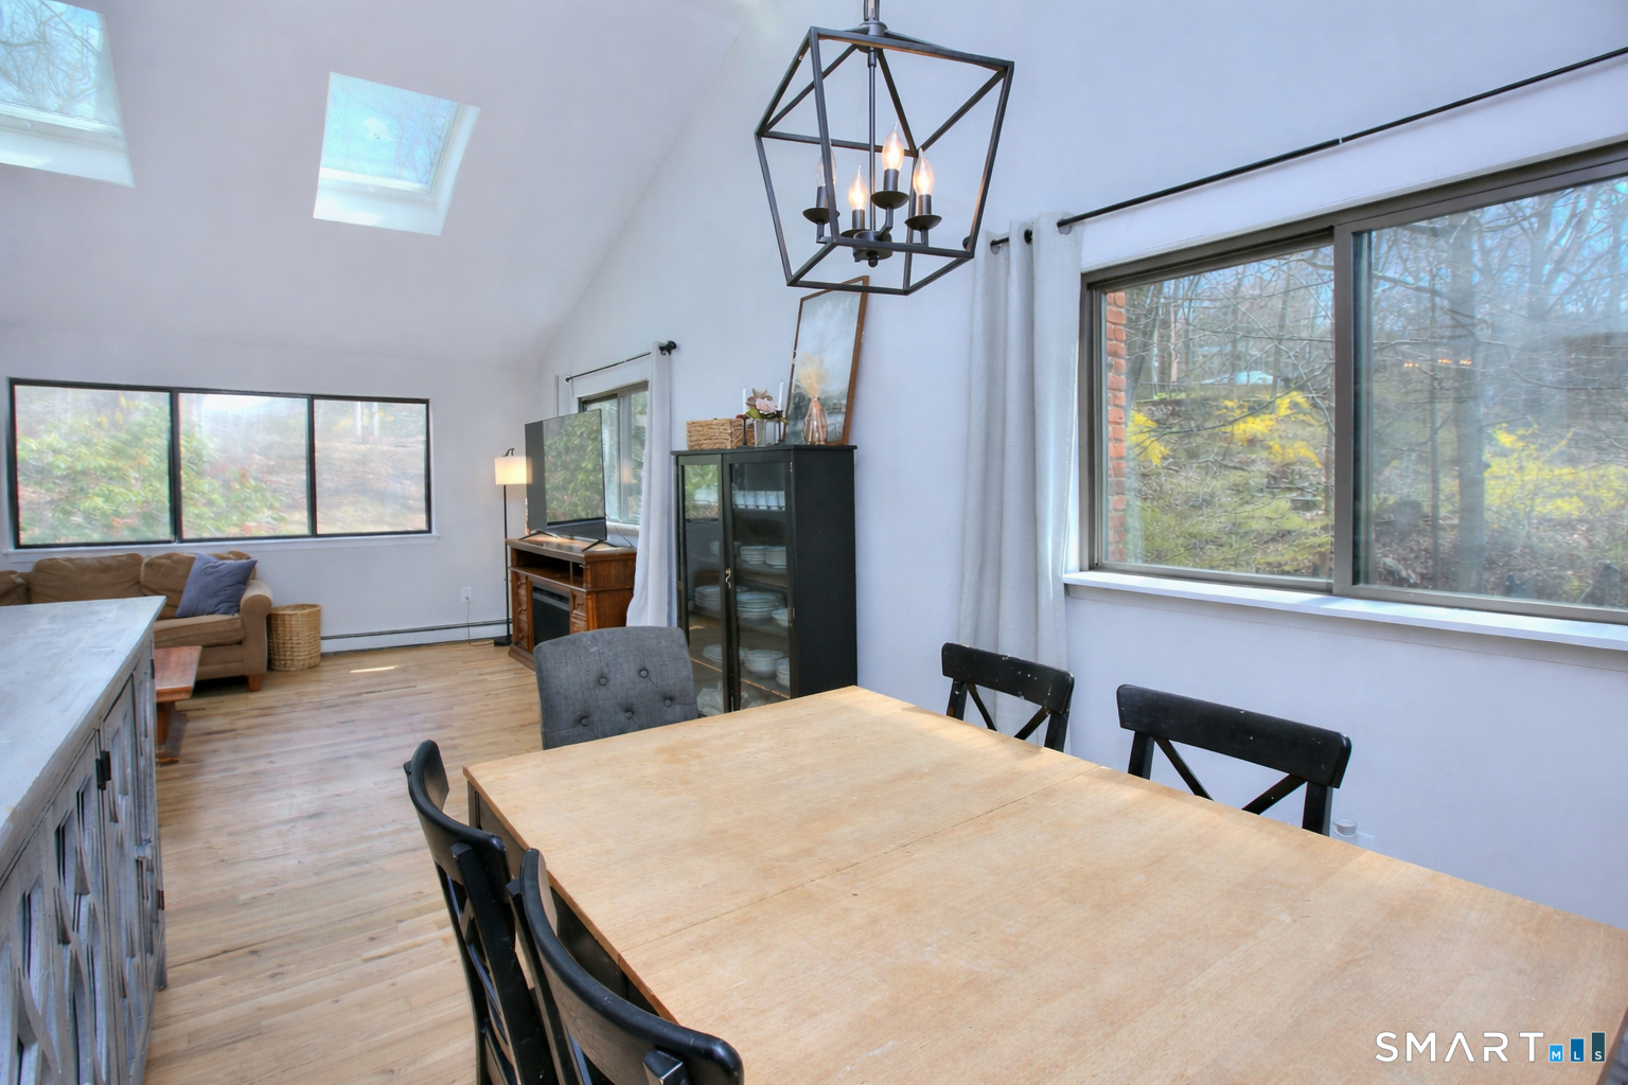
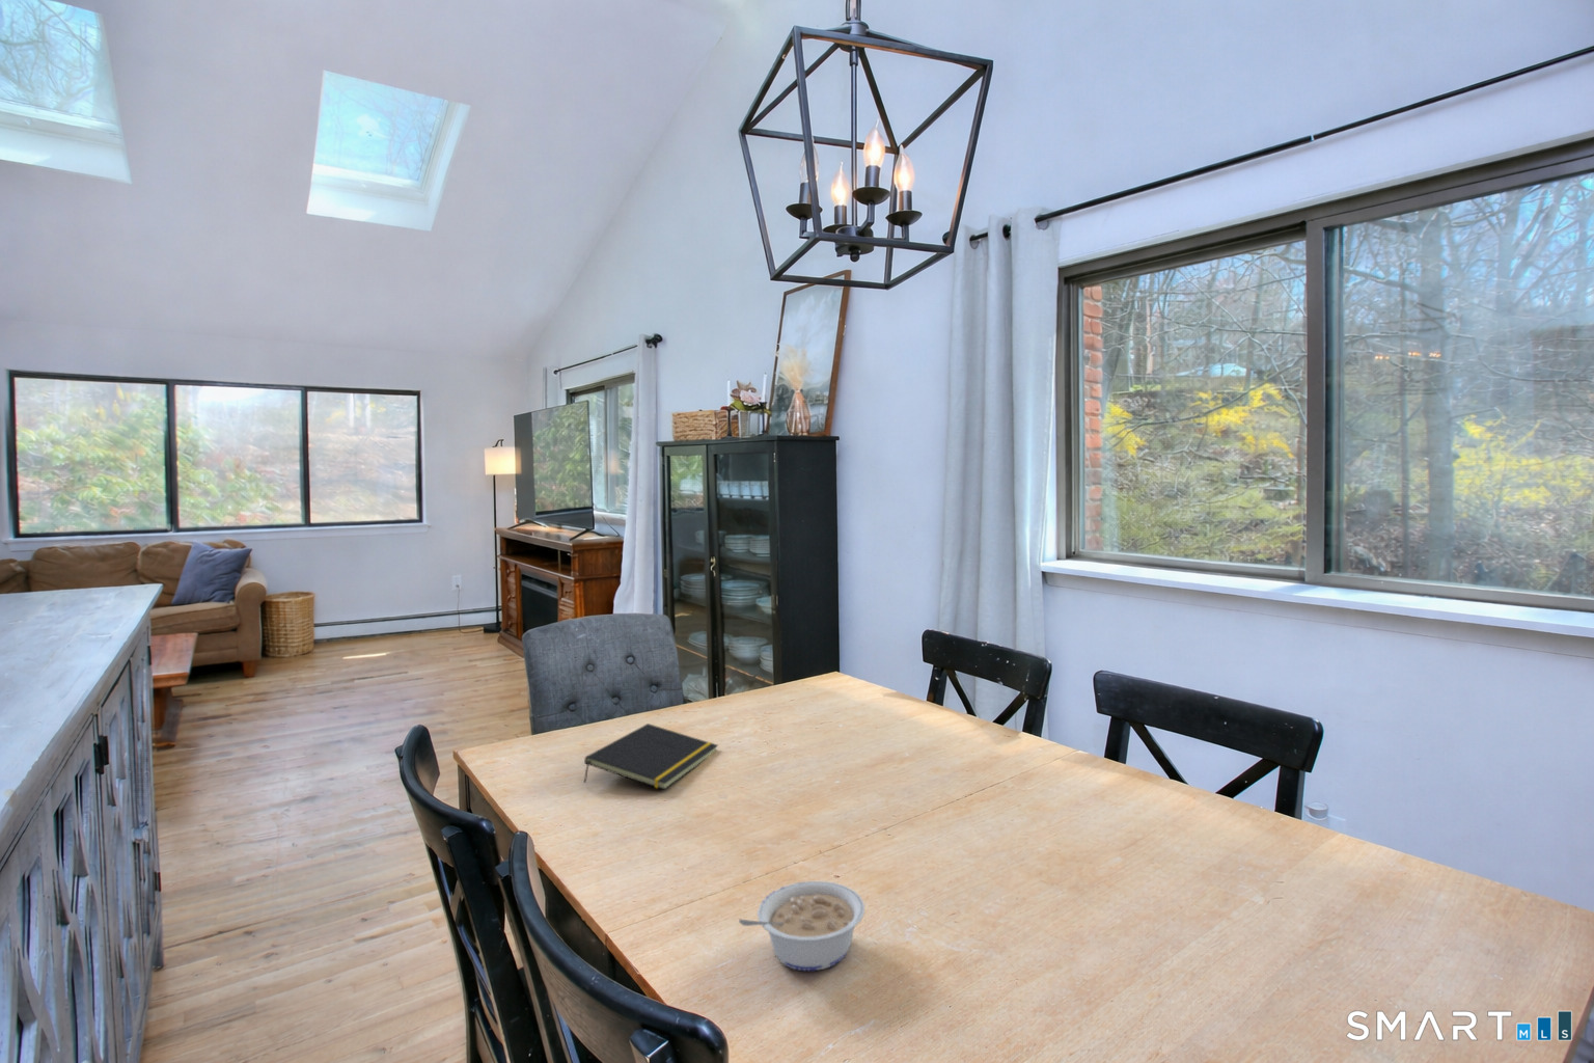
+ notepad [584,723,719,791]
+ legume [738,880,866,972]
